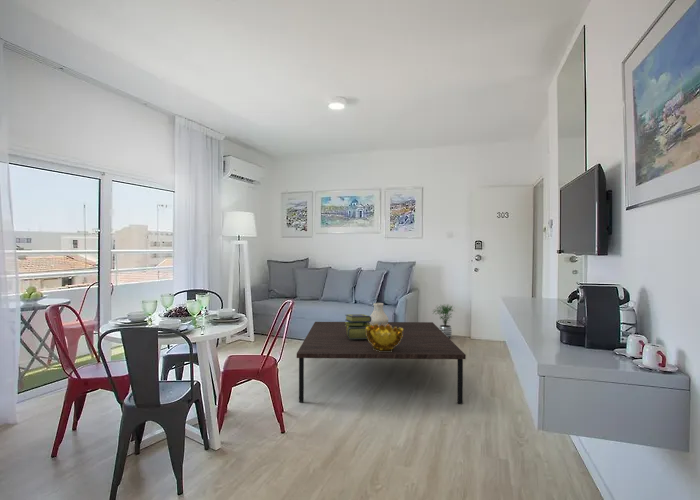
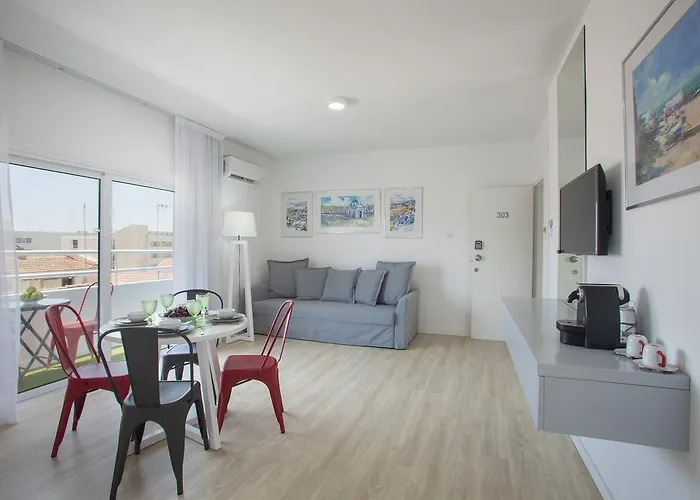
- coffee table [296,321,467,405]
- potted plant [432,303,456,339]
- decorative bowl [366,323,403,352]
- stack of books [345,313,371,339]
- vase [369,302,389,326]
